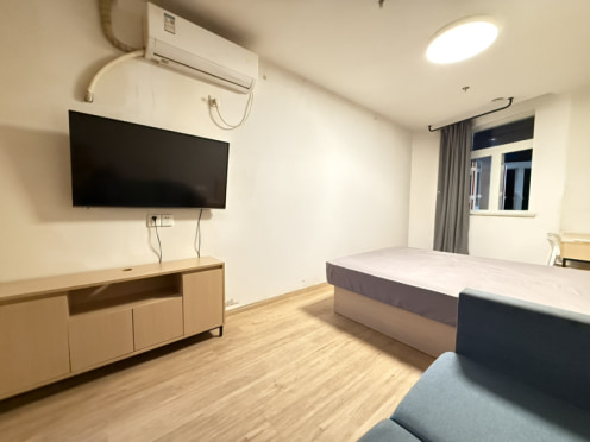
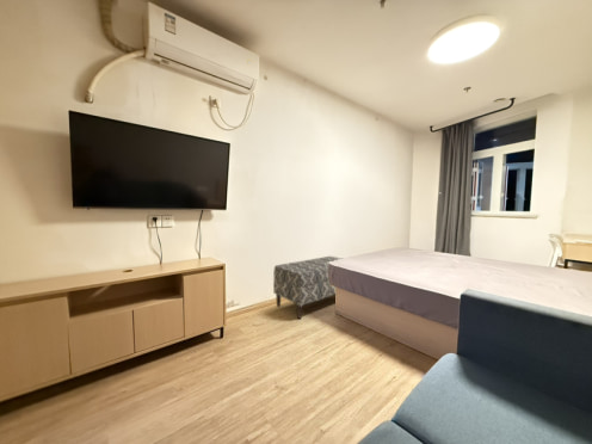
+ bench [272,255,343,320]
